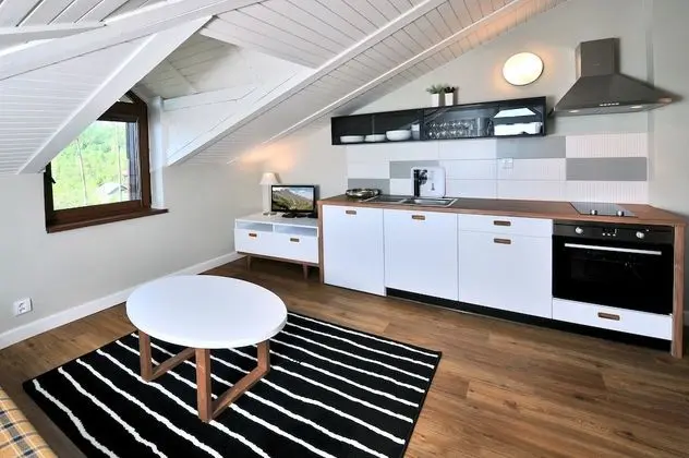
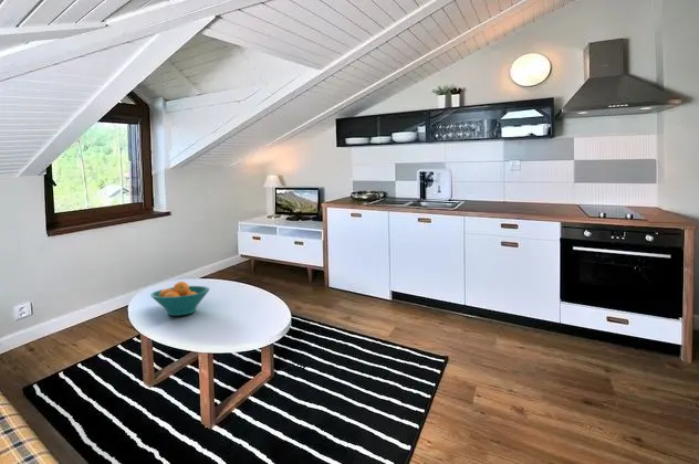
+ fruit bowl [149,281,210,317]
